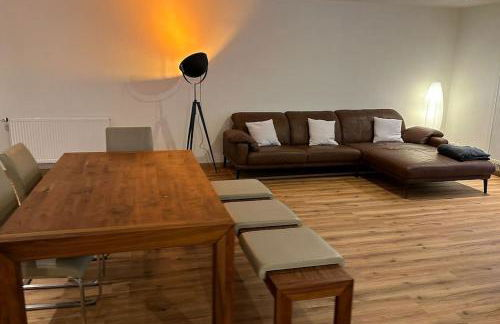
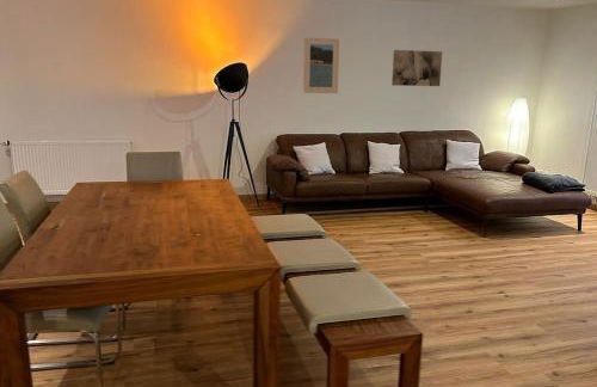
+ wall art [390,49,443,87]
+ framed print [302,36,340,94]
